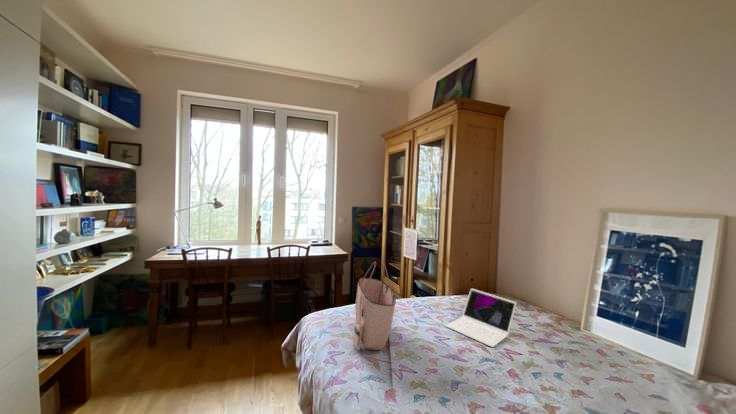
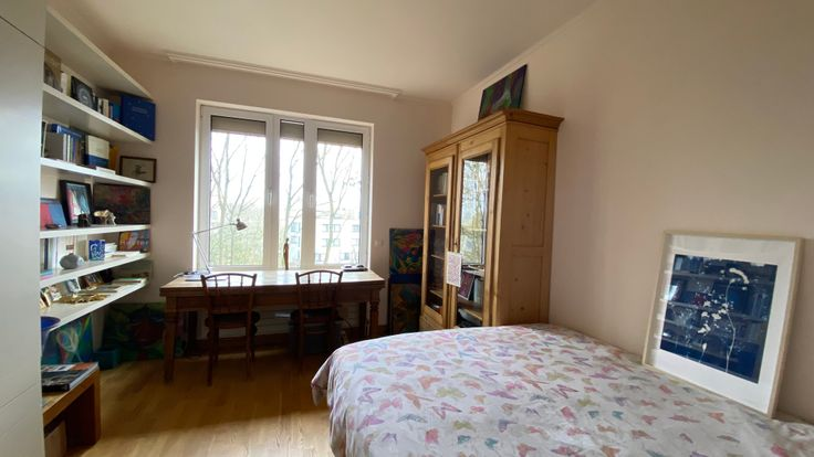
- tote bag [352,261,397,351]
- laptop [444,287,517,348]
